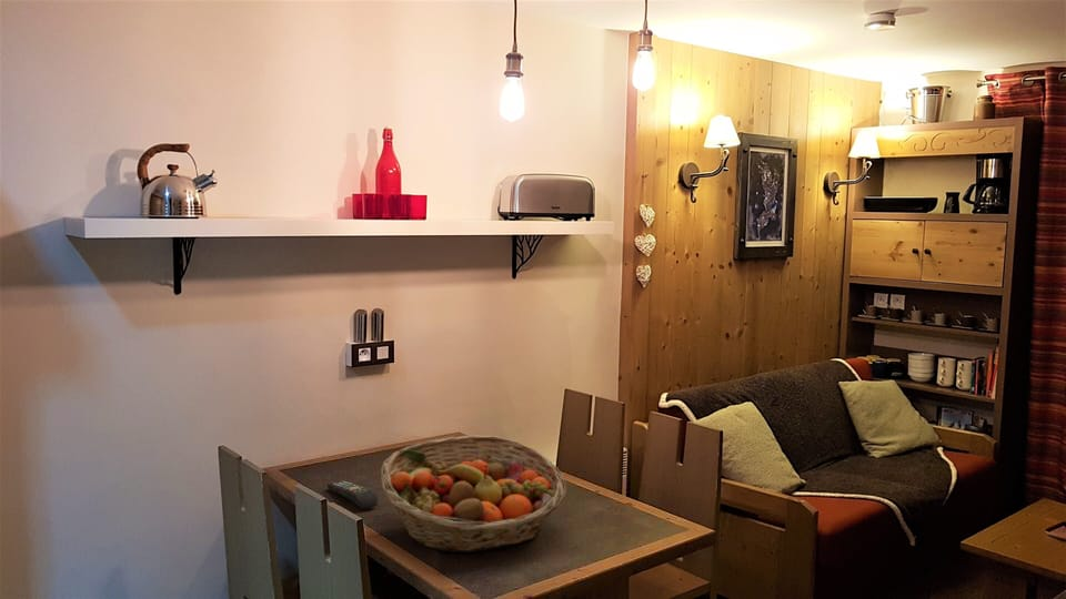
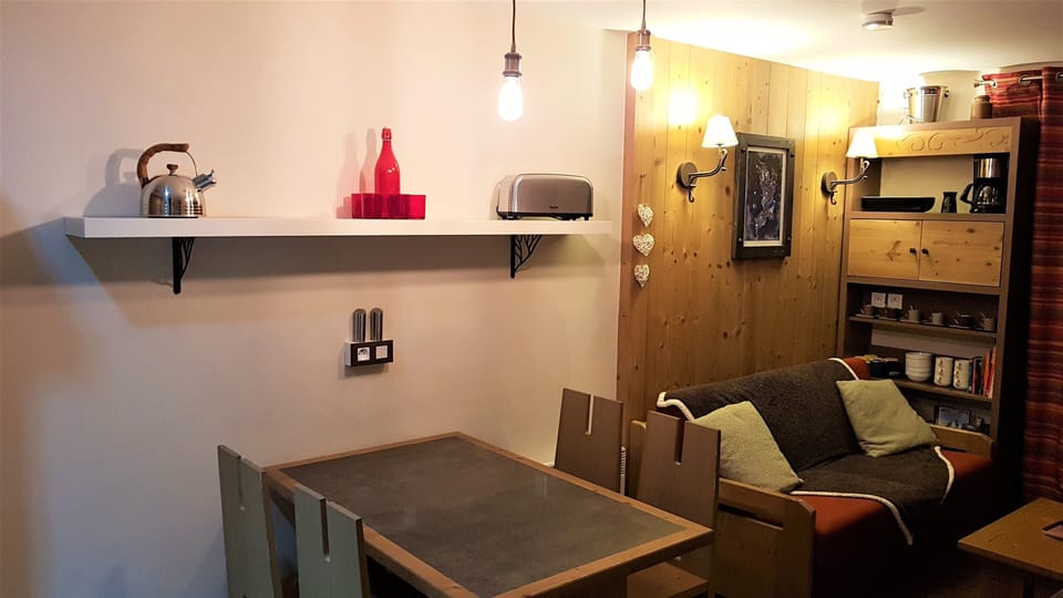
- fruit basket [380,435,567,554]
- remote control [326,479,379,510]
